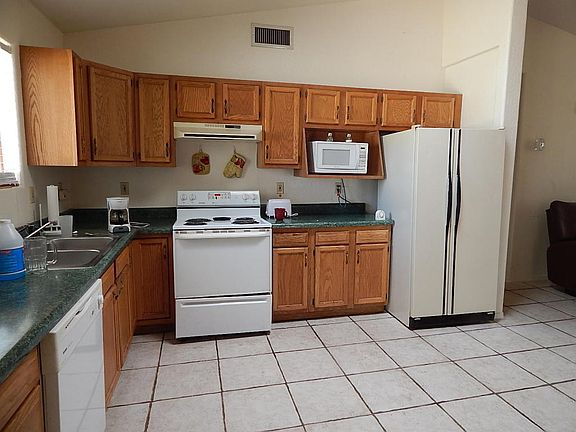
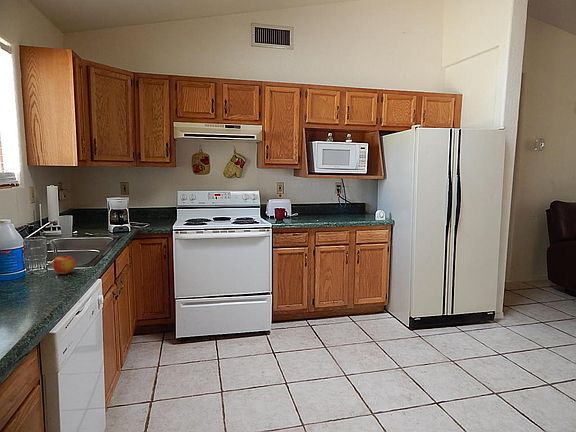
+ apple [52,255,76,275]
